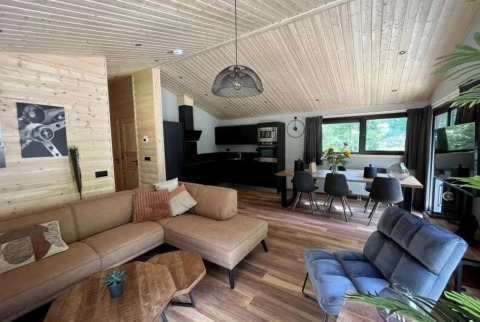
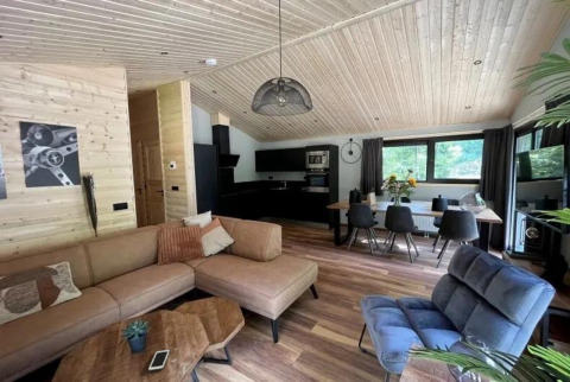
+ cell phone [147,349,171,373]
